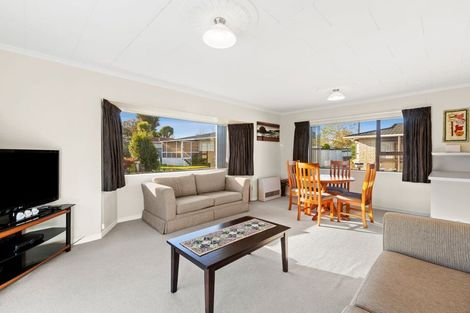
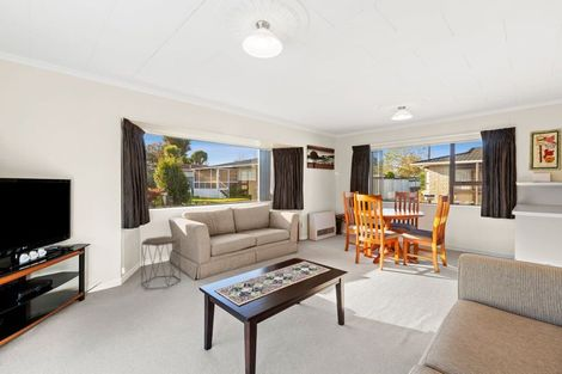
+ side table [140,235,182,290]
